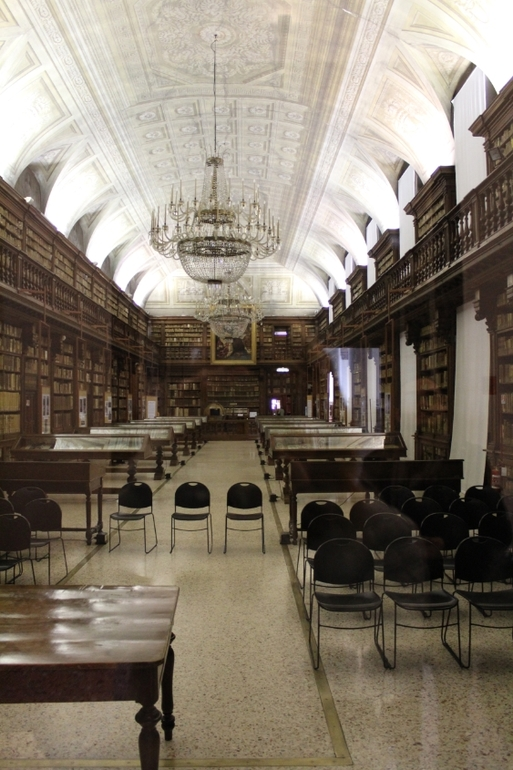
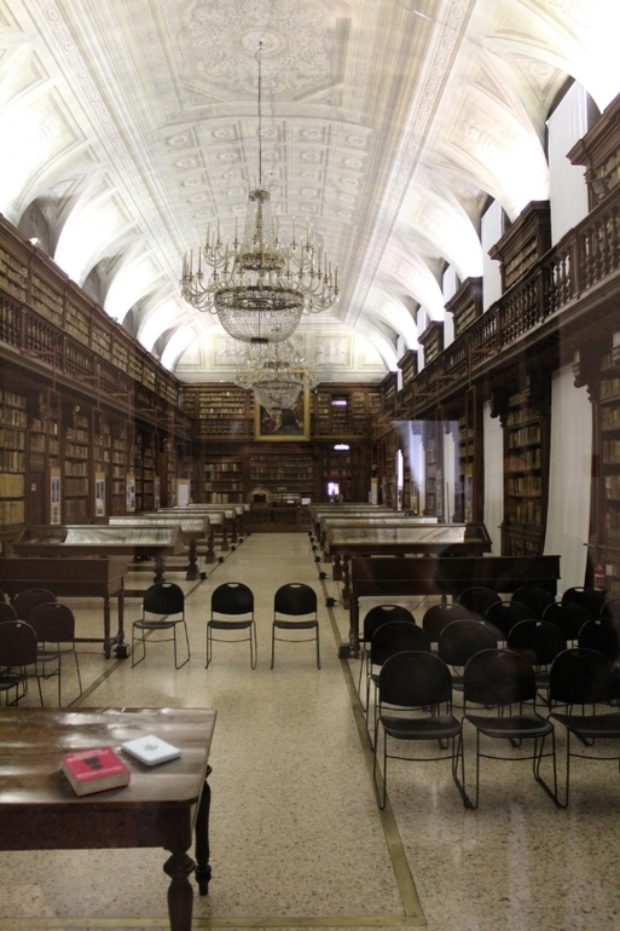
+ book [59,745,132,798]
+ notepad [120,734,184,767]
